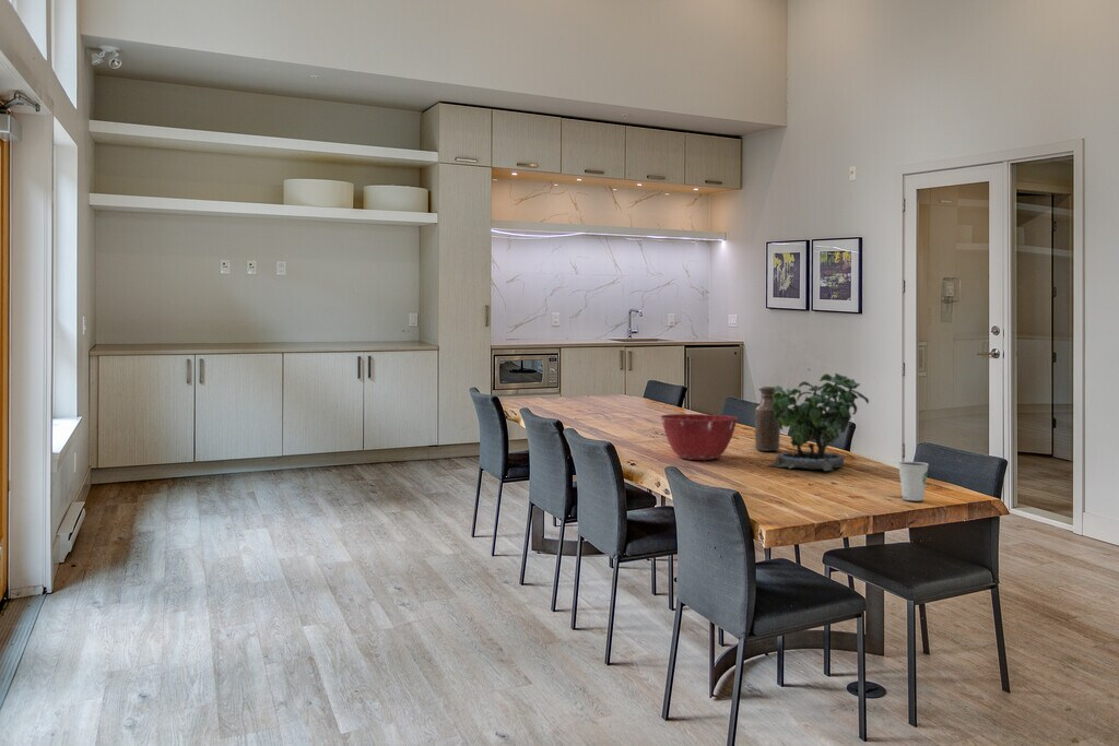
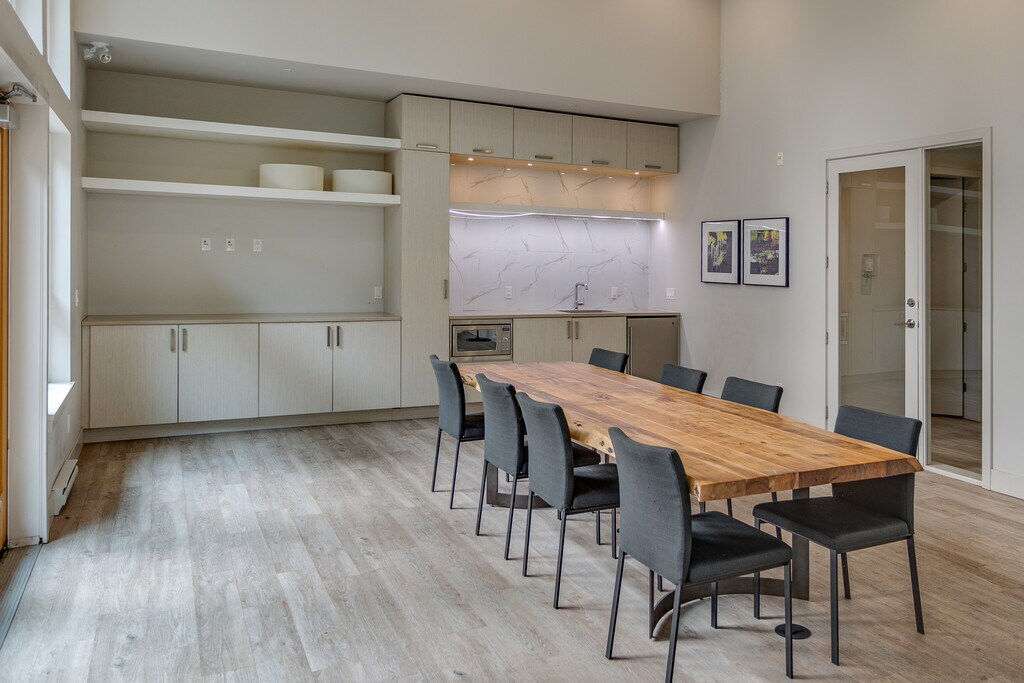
- bottle [754,386,781,452]
- potted plant [766,367,870,472]
- mixing bowl [660,413,739,461]
- dixie cup [897,461,930,501]
